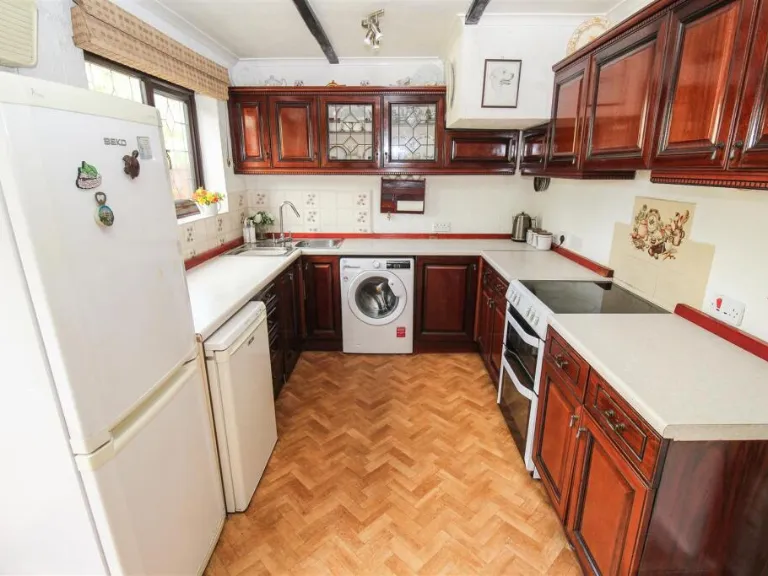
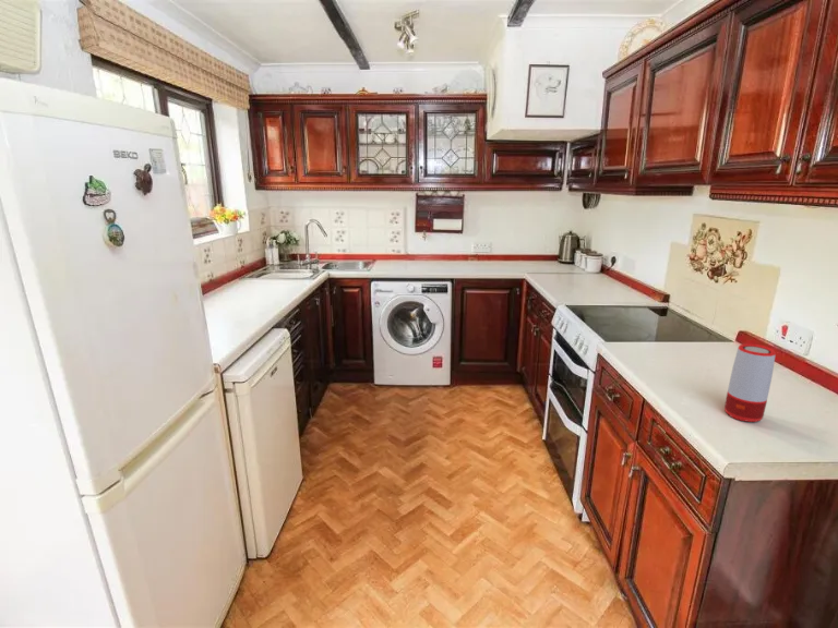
+ speaker [723,342,777,423]
